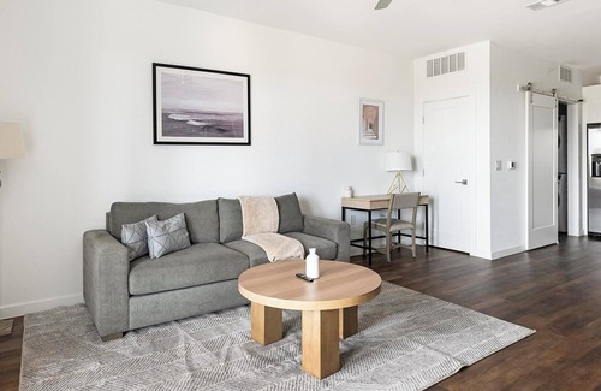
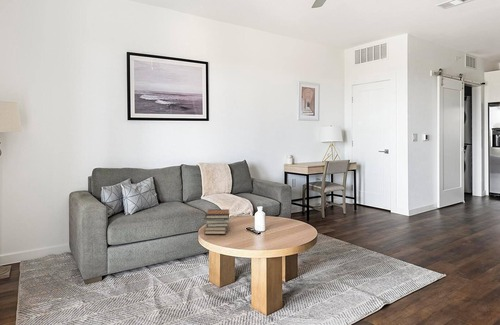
+ book stack [203,208,230,235]
